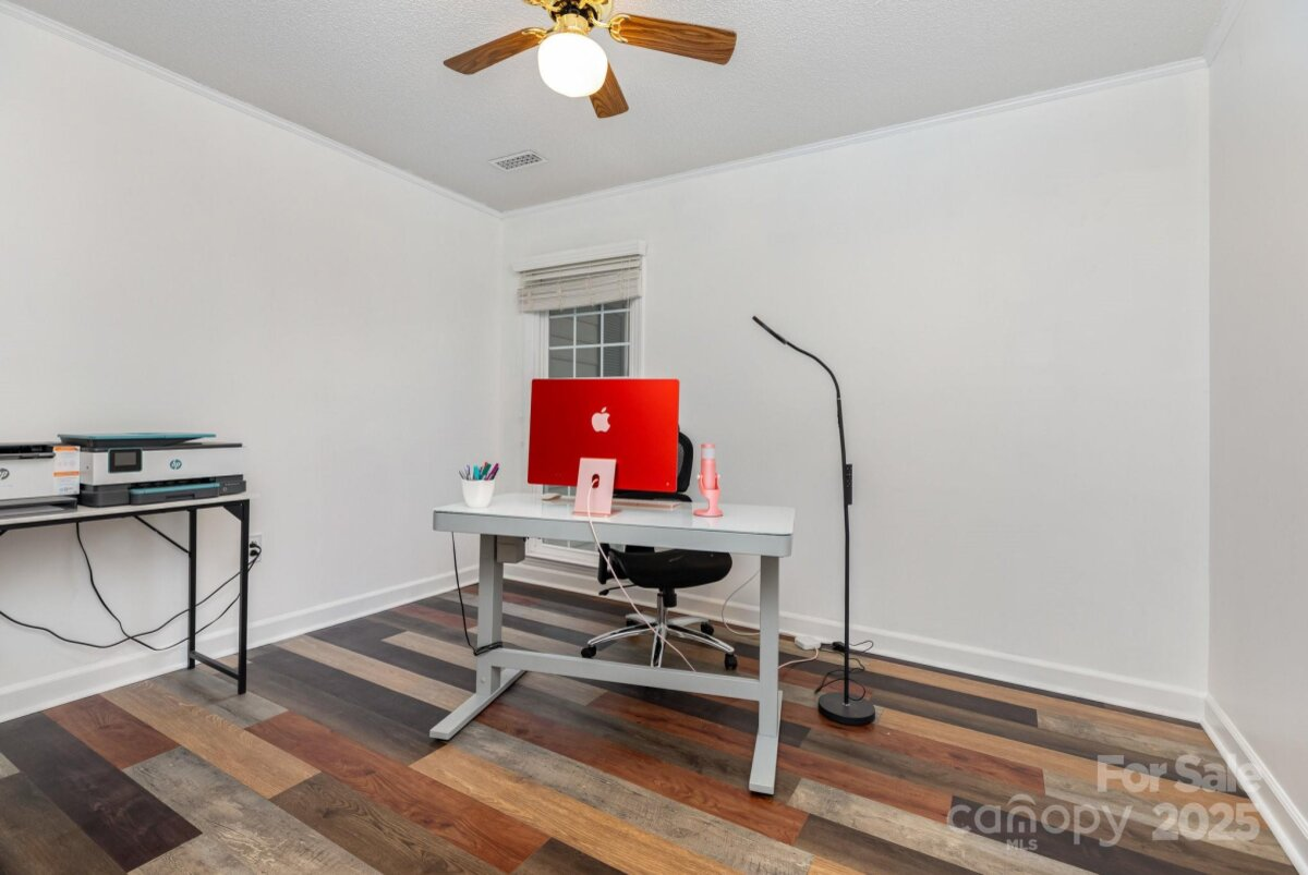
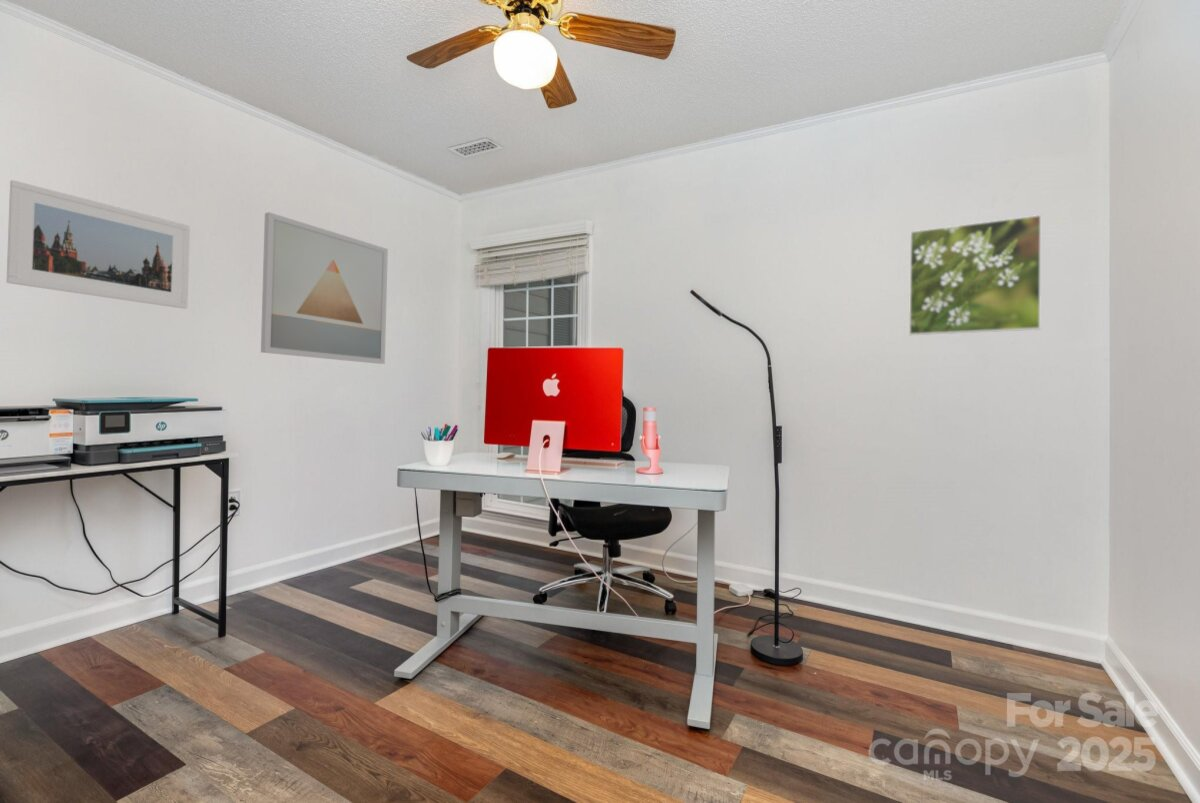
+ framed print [908,214,1042,336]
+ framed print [6,179,191,310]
+ wall art [260,211,389,365]
